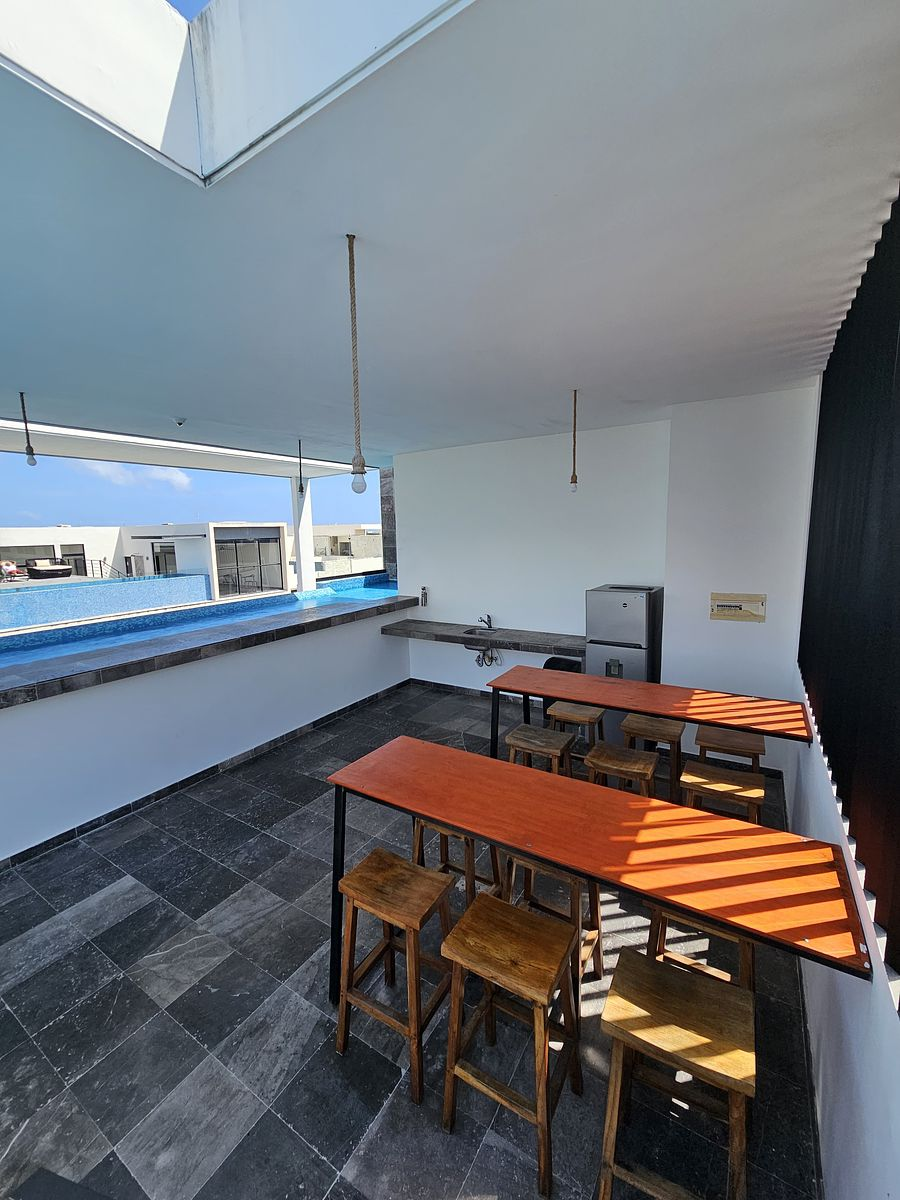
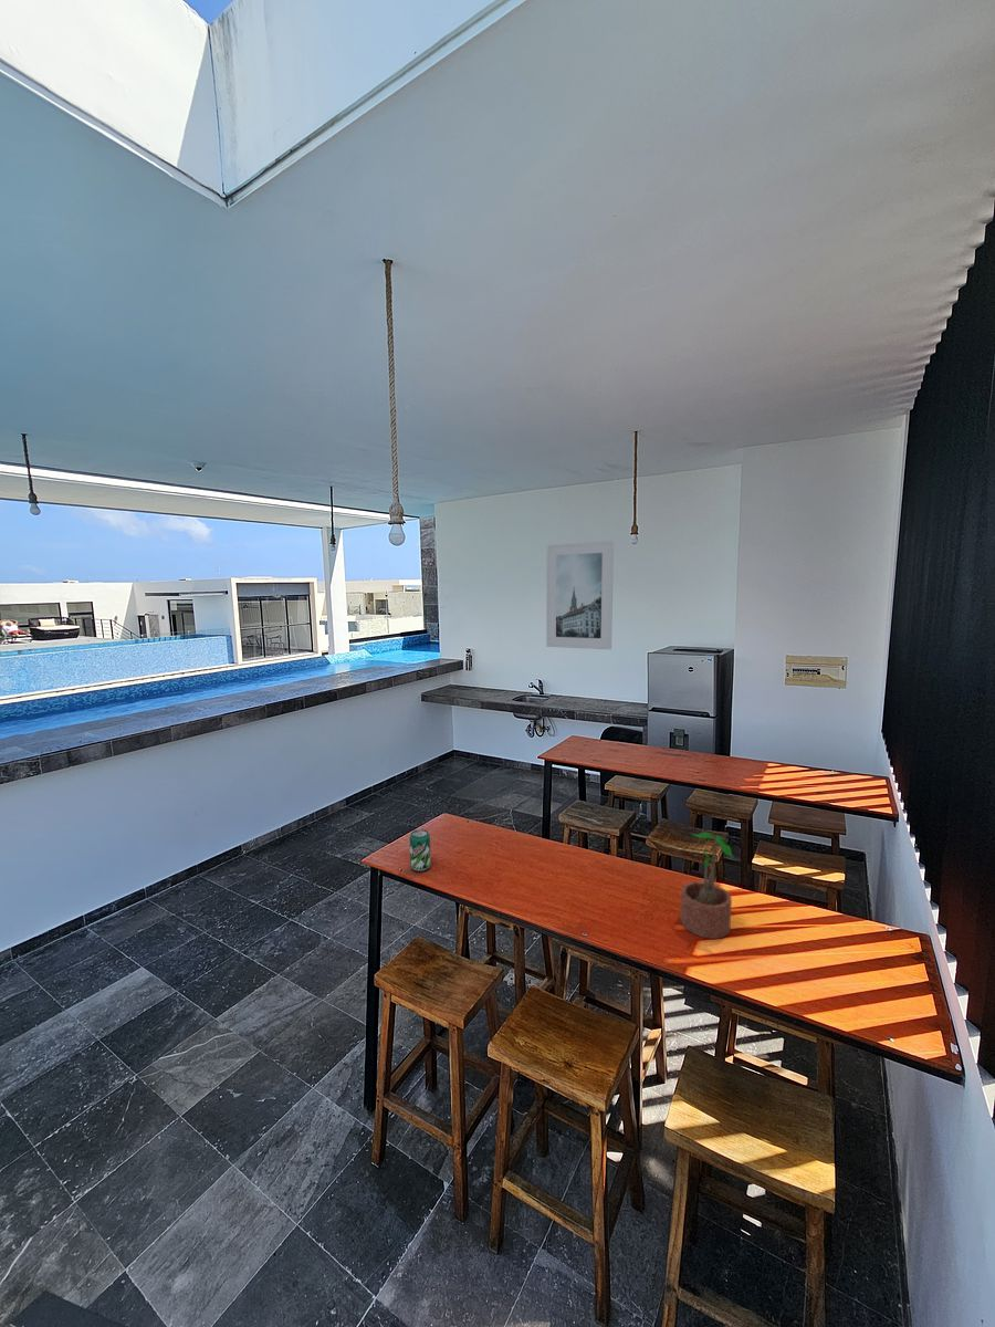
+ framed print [545,540,615,650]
+ beverage can [408,828,432,873]
+ potted plant [679,832,737,940]
